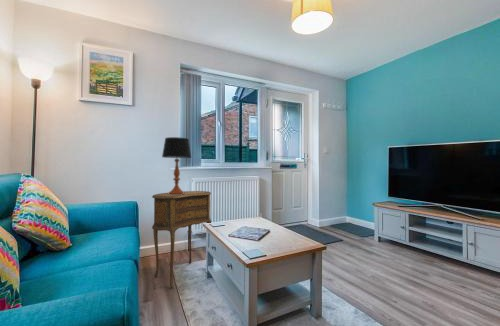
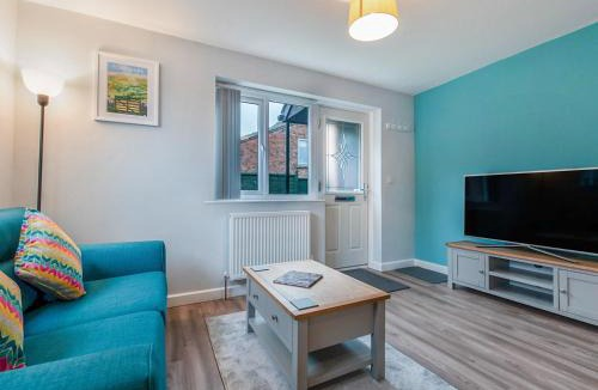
- side table [151,190,213,289]
- table lamp [161,136,193,195]
